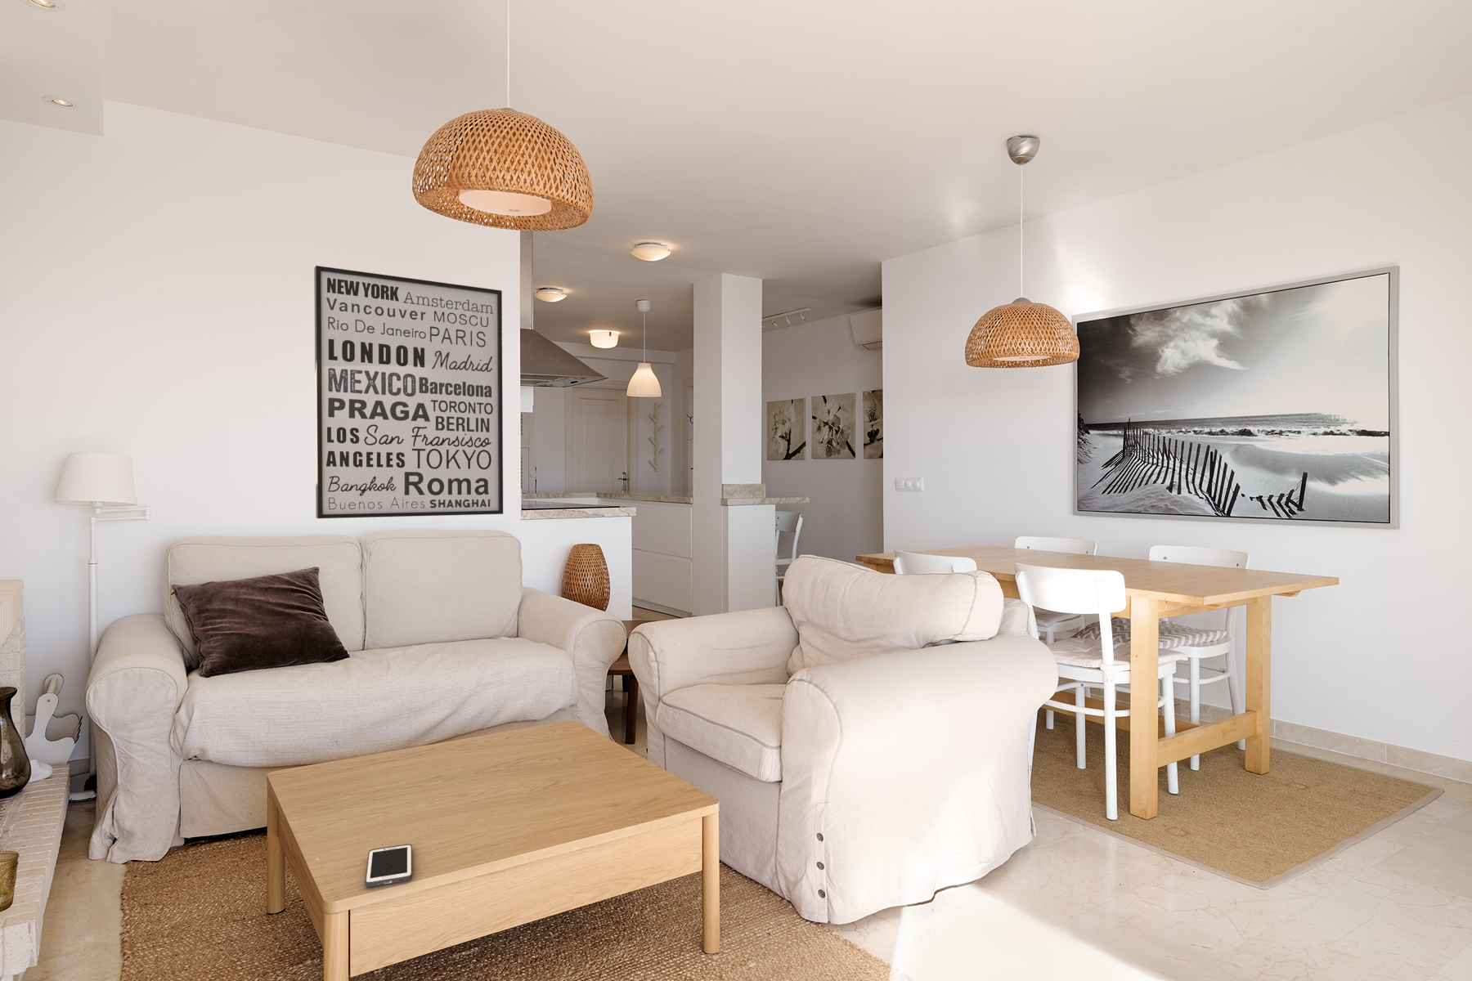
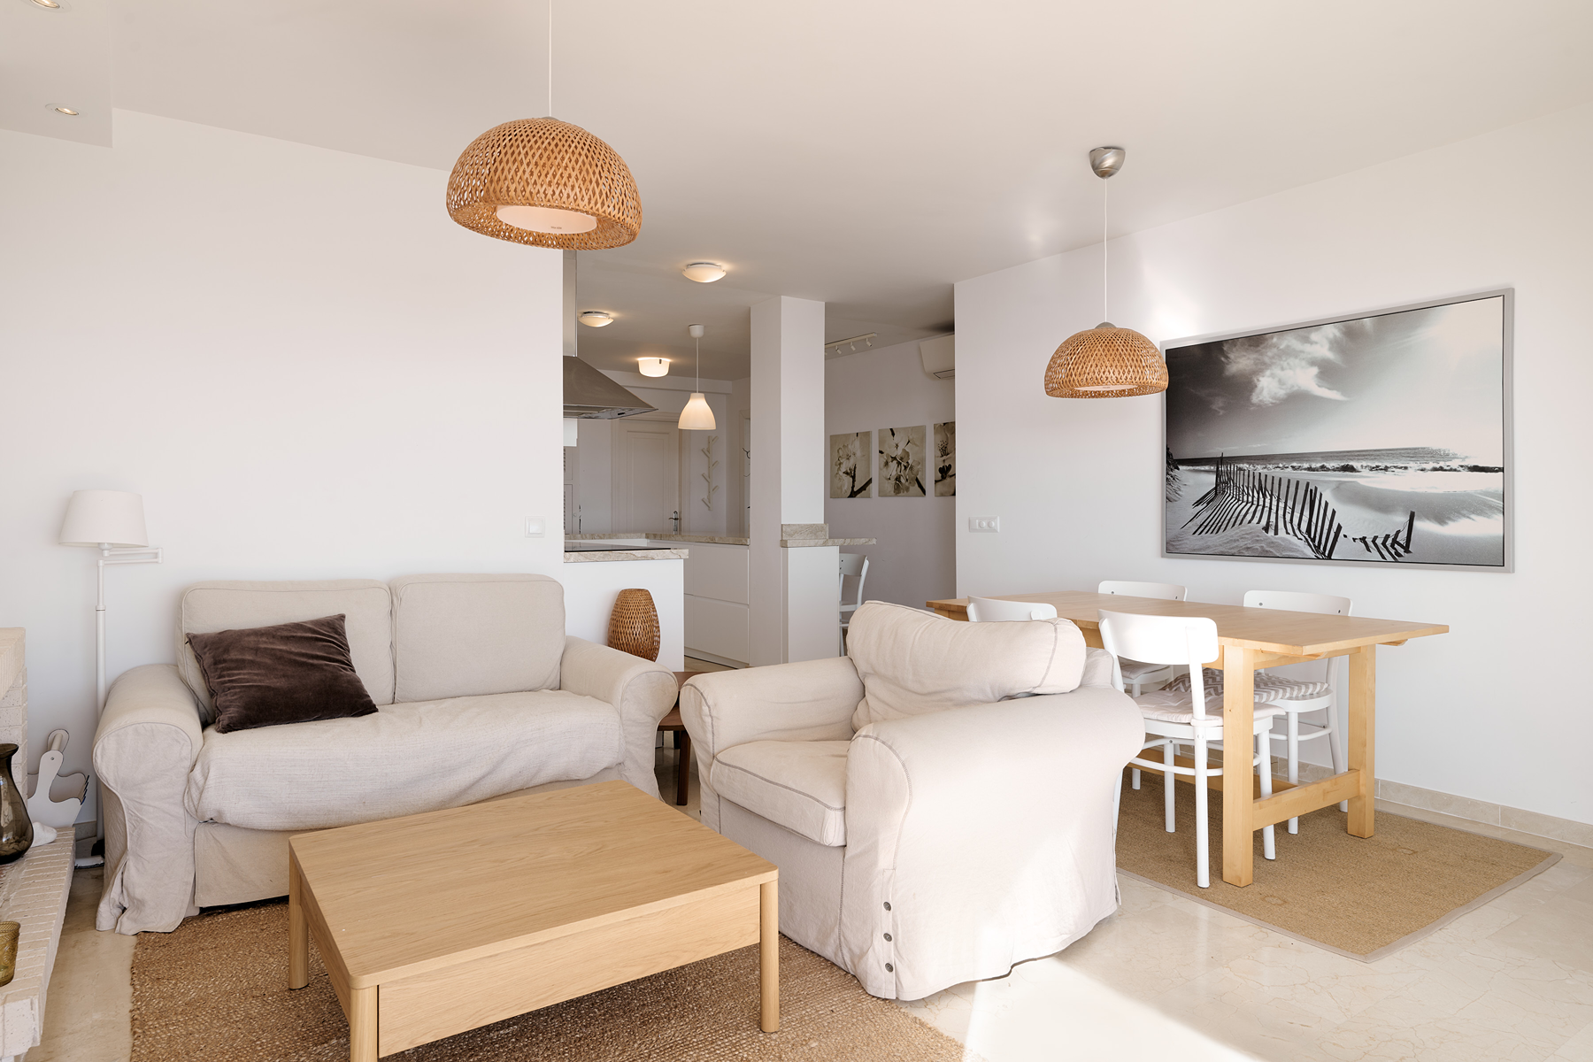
- cell phone [365,844,413,888]
- wall art [313,265,504,519]
